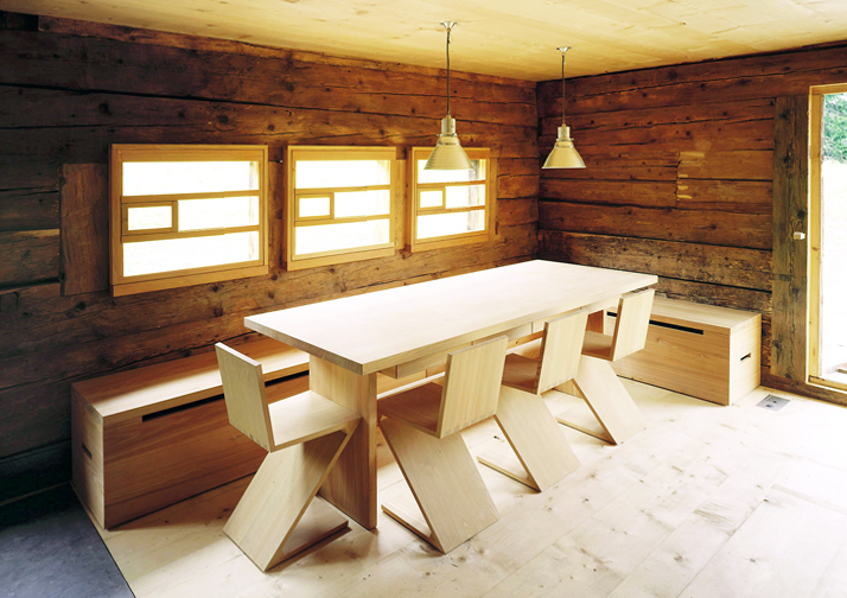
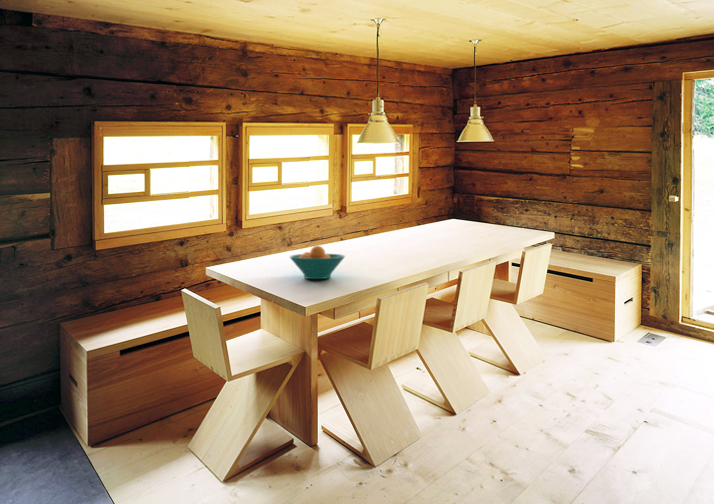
+ fruit bowl [288,245,346,280]
